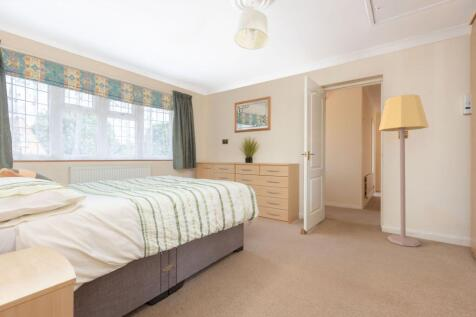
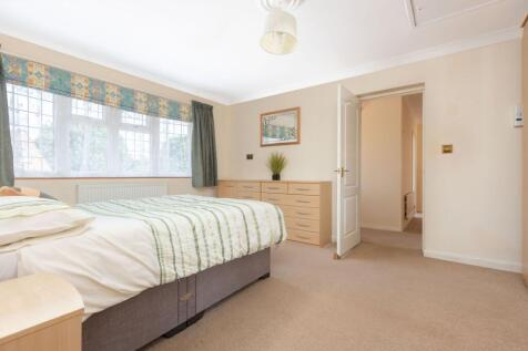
- lamp [378,93,430,248]
